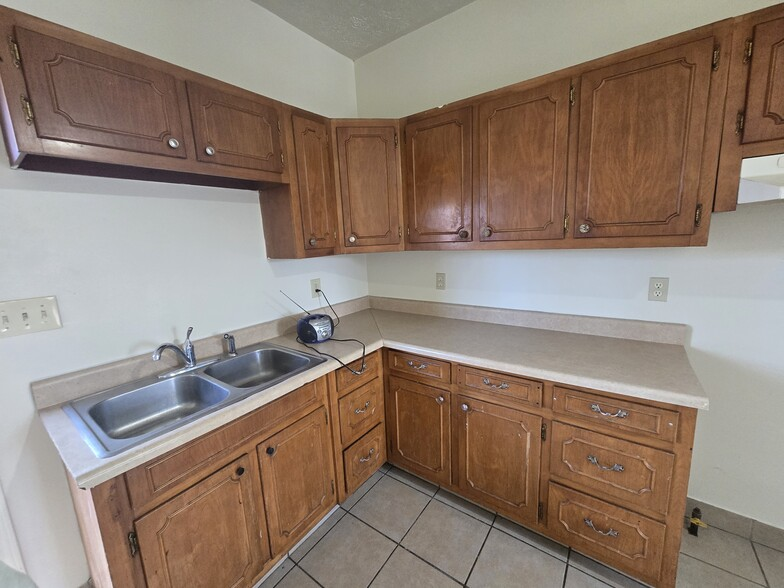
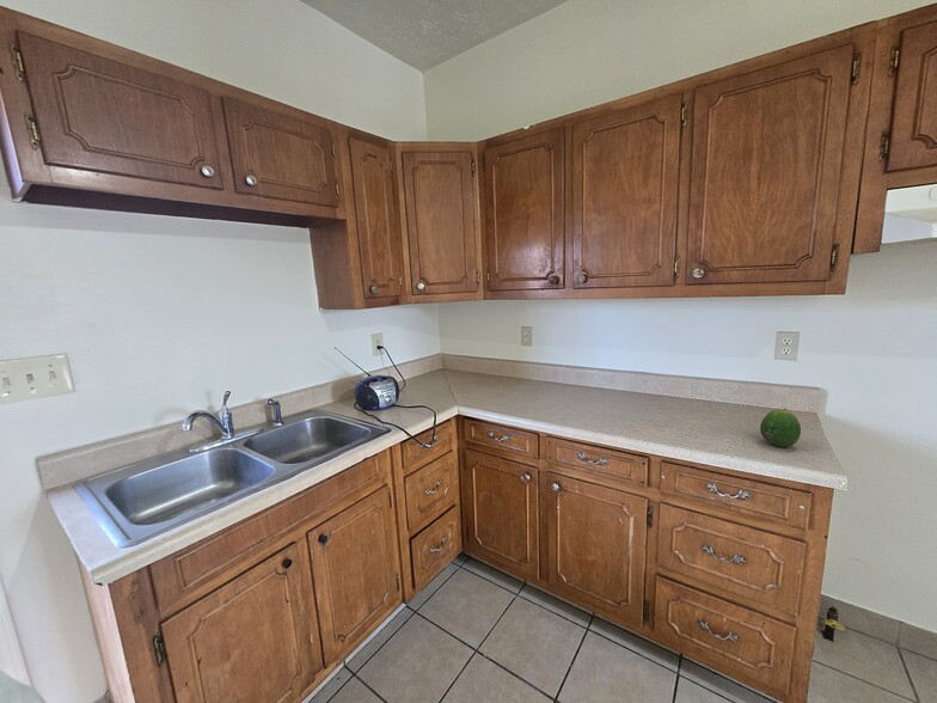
+ fruit [759,406,802,448]
